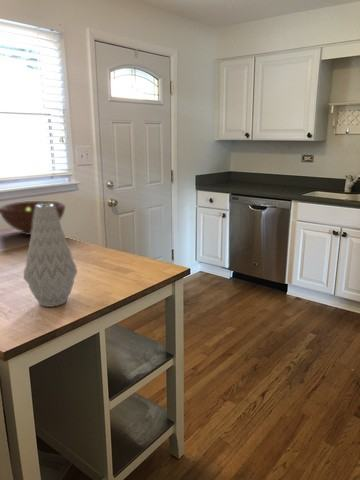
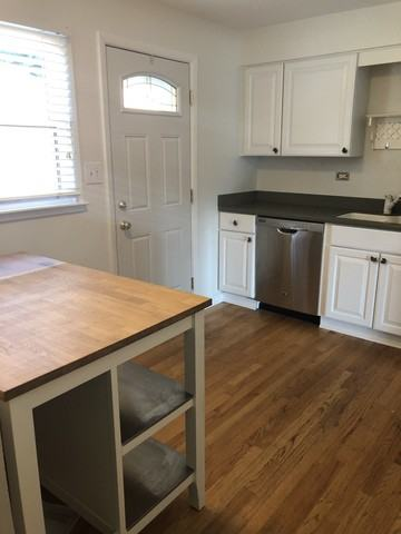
- fruit bowl [0,200,66,236]
- vase [23,204,78,308]
